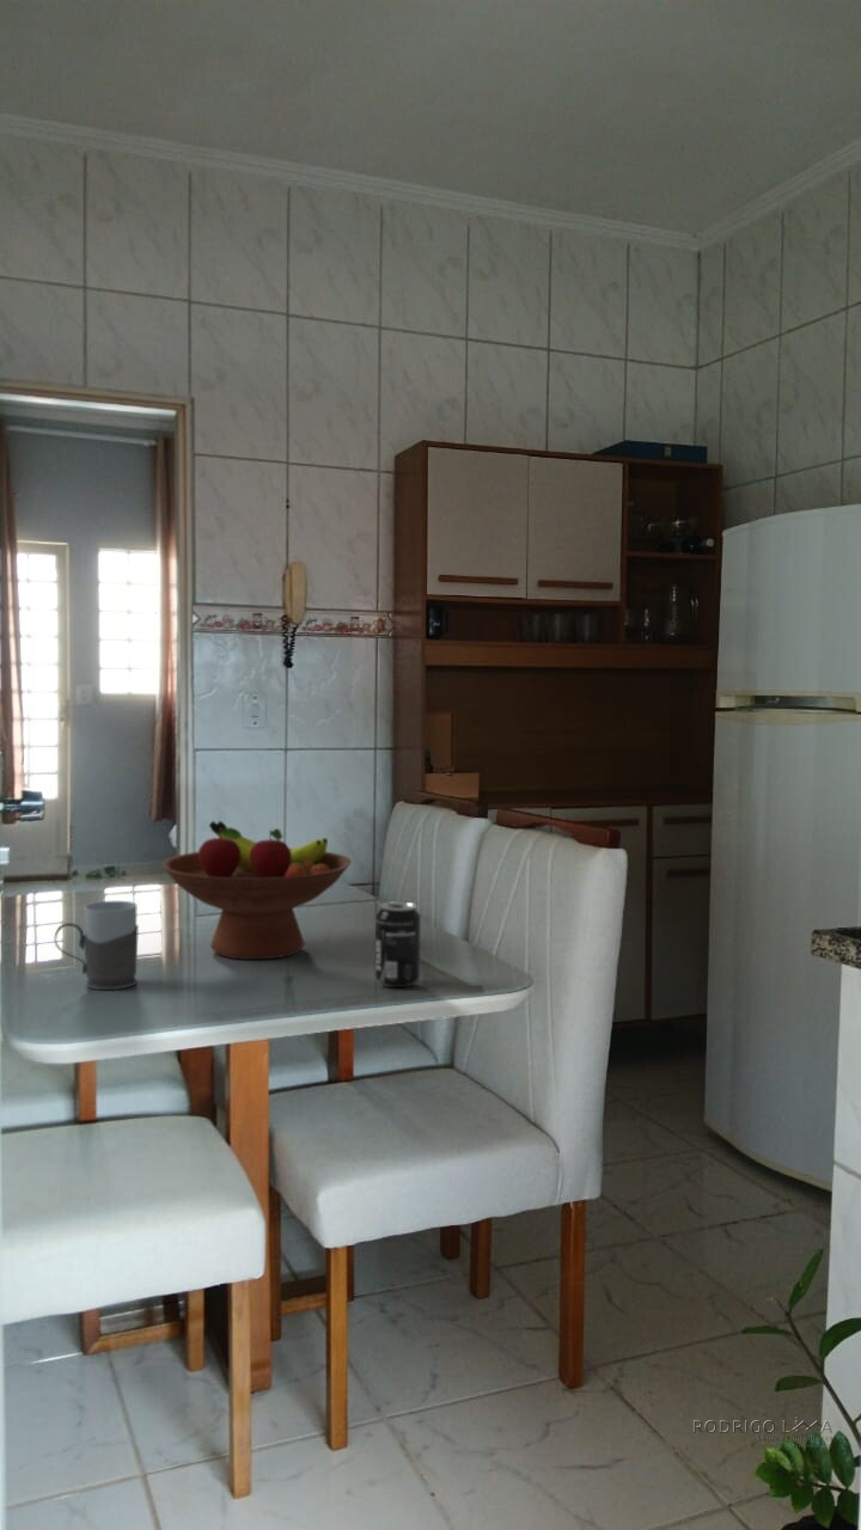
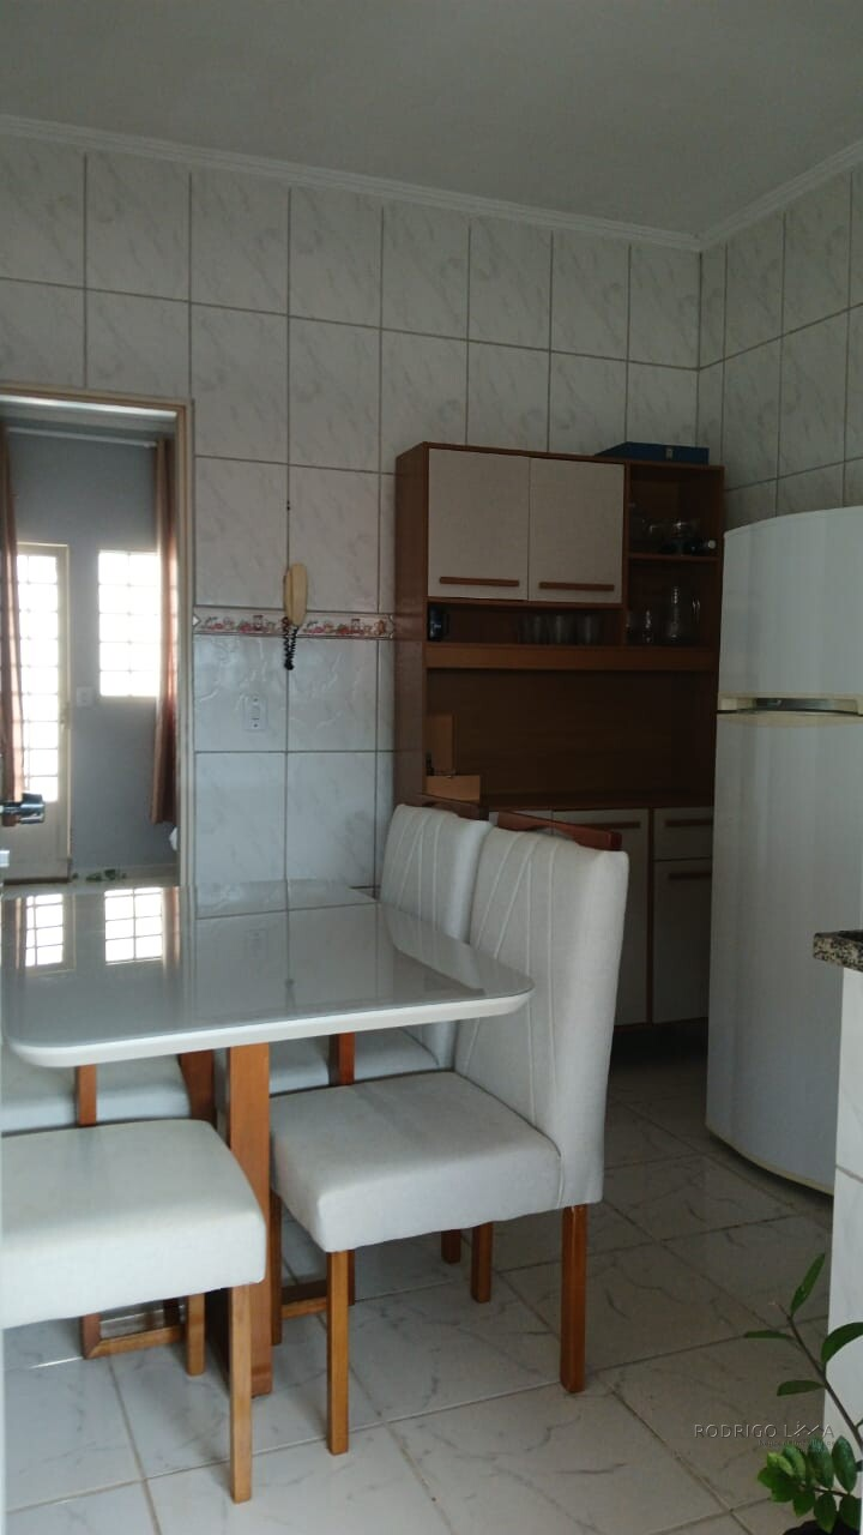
- mug [54,900,140,991]
- beverage can [374,900,422,989]
- fruit bowl [160,820,353,961]
